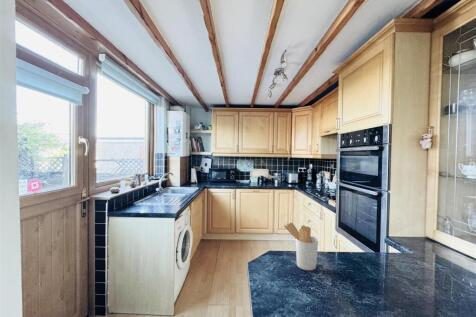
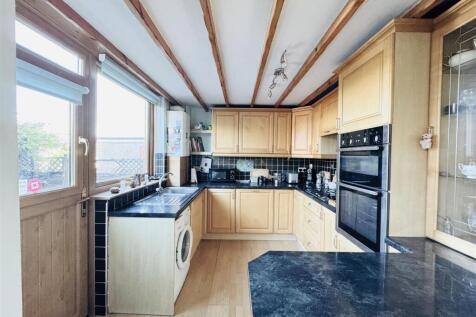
- utensil holder [283,222,319,271]
